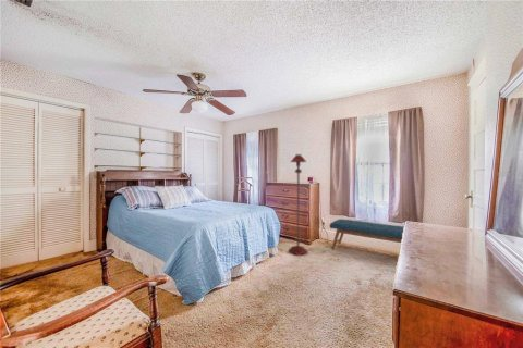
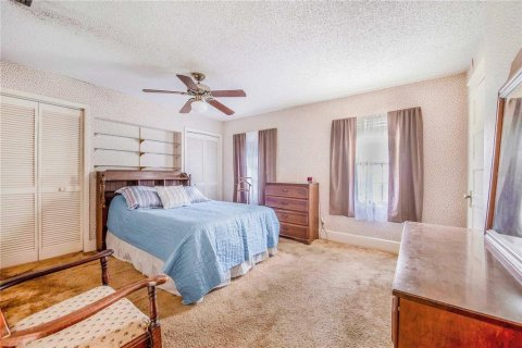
- floor lamp [288,153,308,257]
- bench [329,219,404,250]
